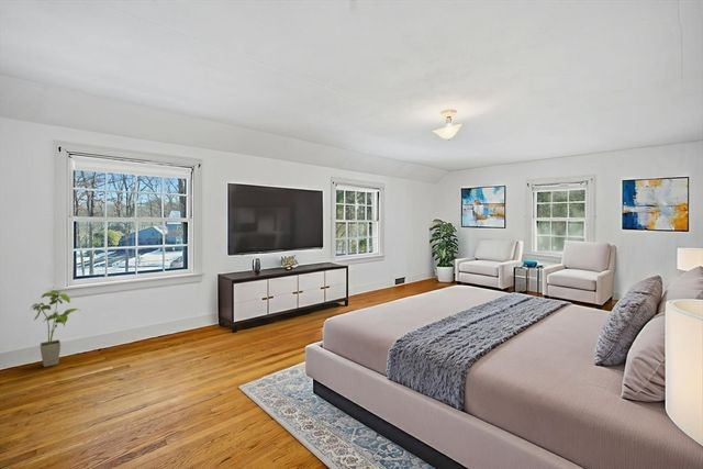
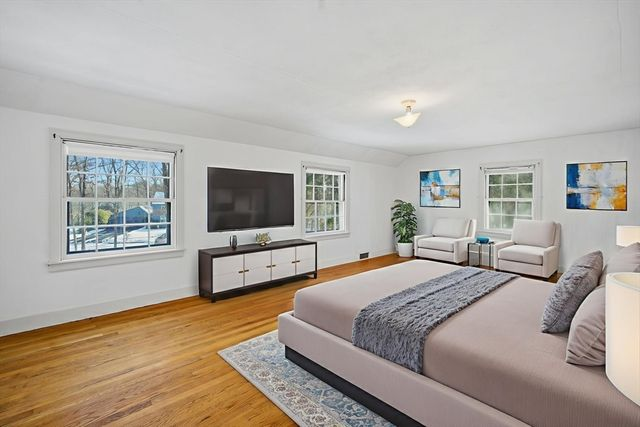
- house plant [30,289,81,368]
